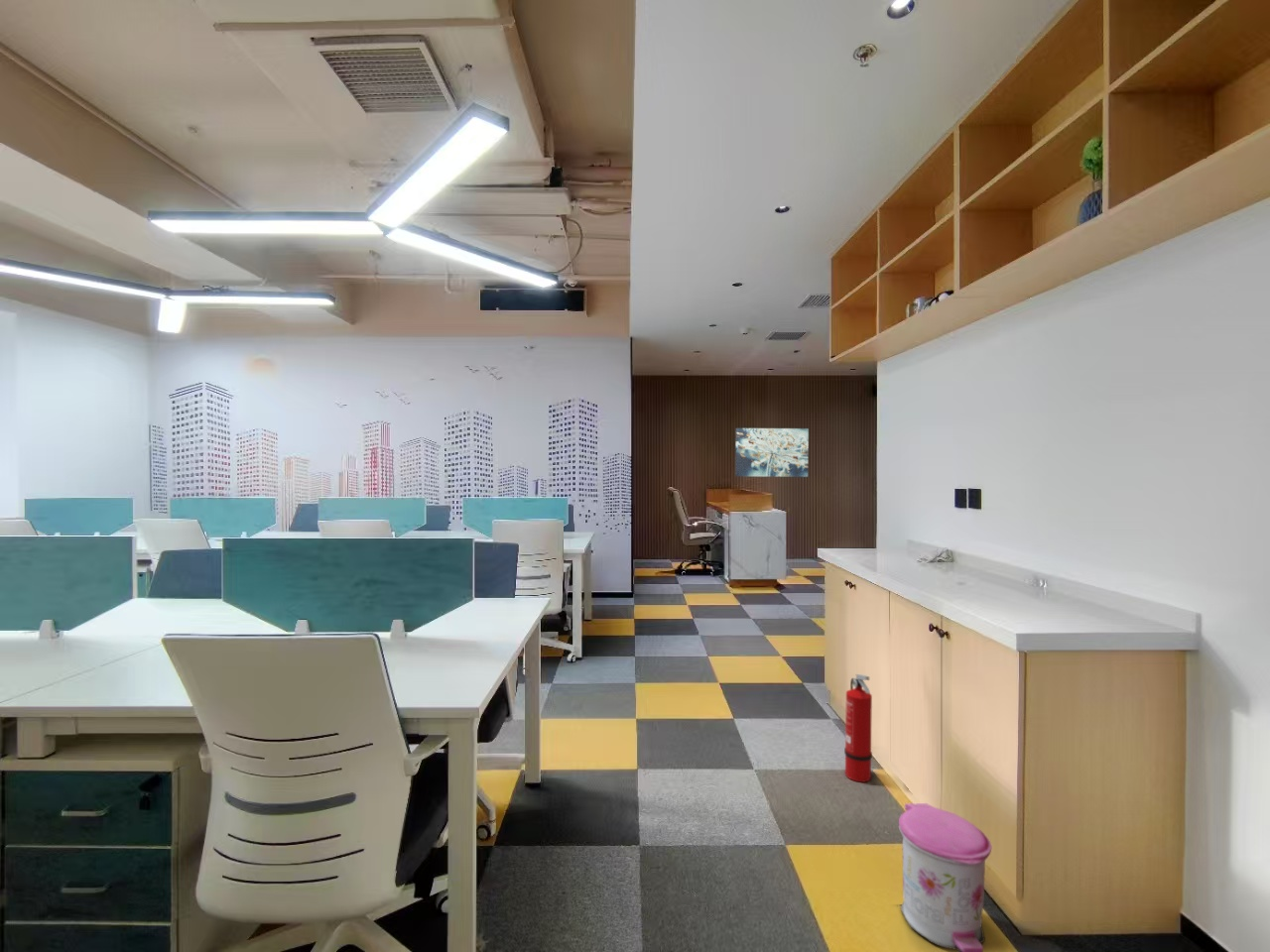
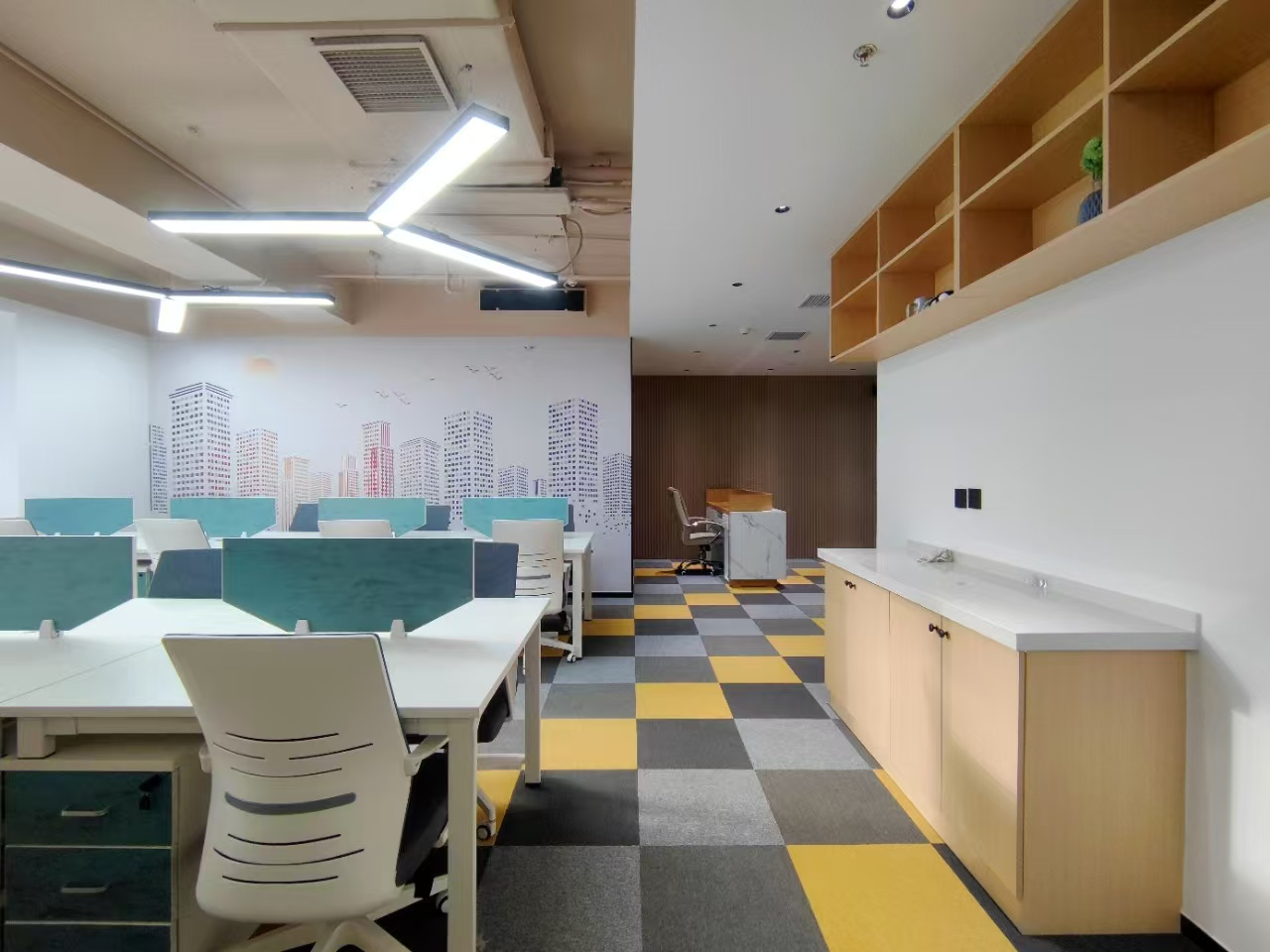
- fire extinguisher [843,673,873,783]
- trash can [898,802,992,952]
- wall art [734,427,810,478]
